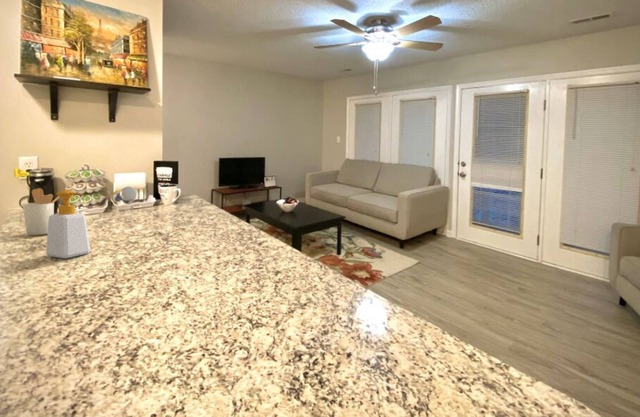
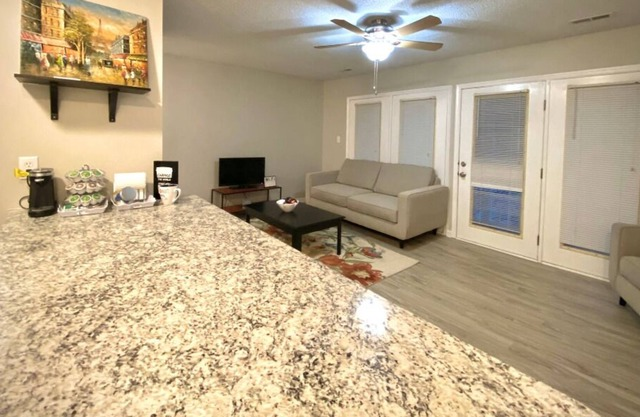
- soap bottle [45,189,92,259]
- utensil holder [22,187,60,236]
